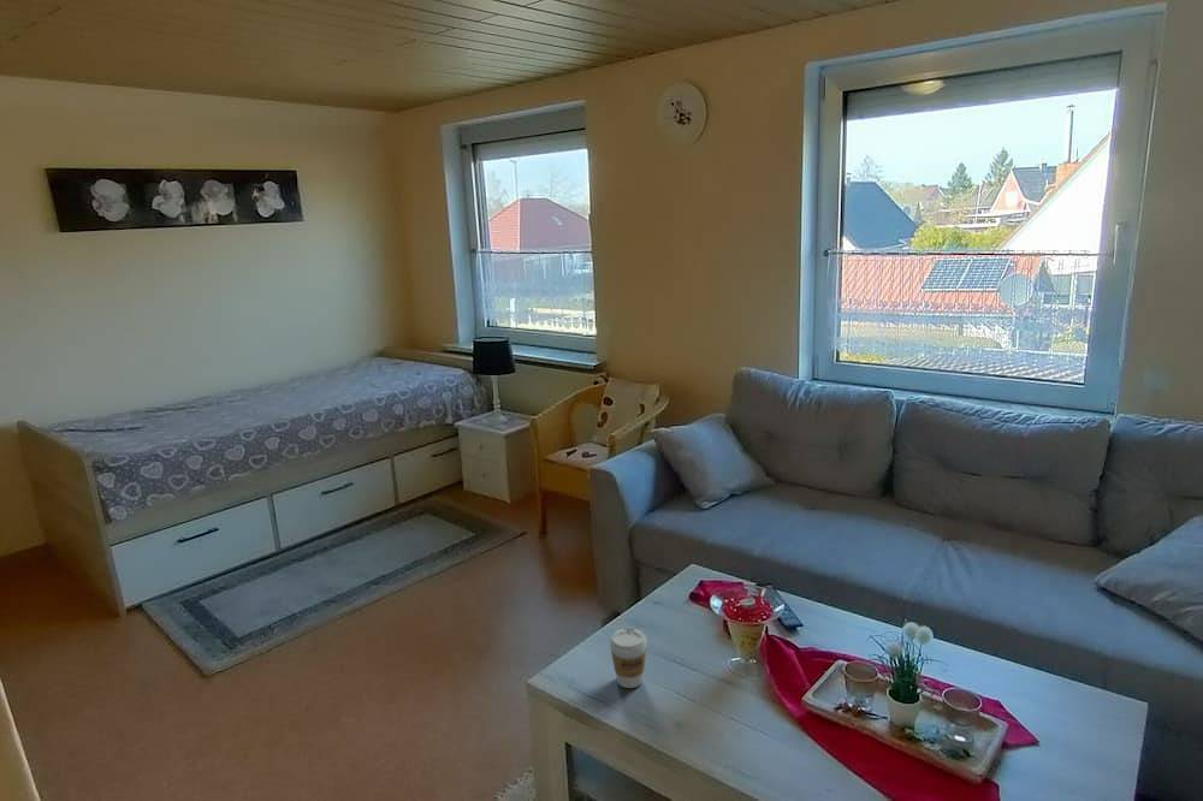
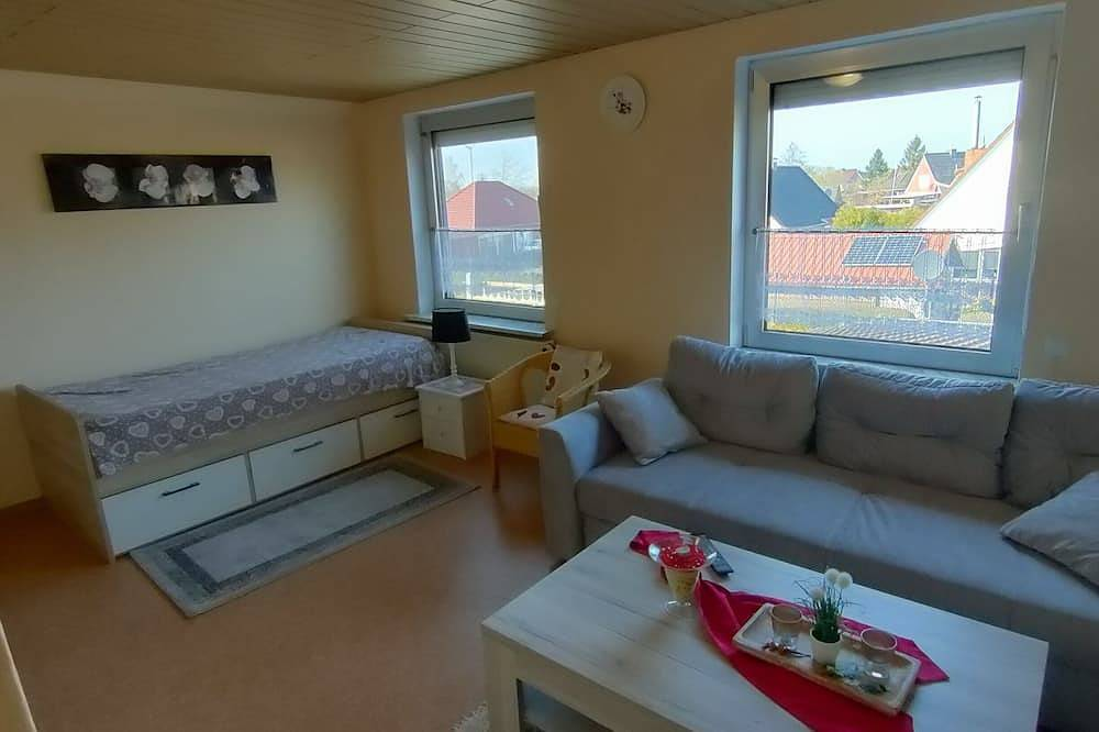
- coffee cup [609,627,648,689]
